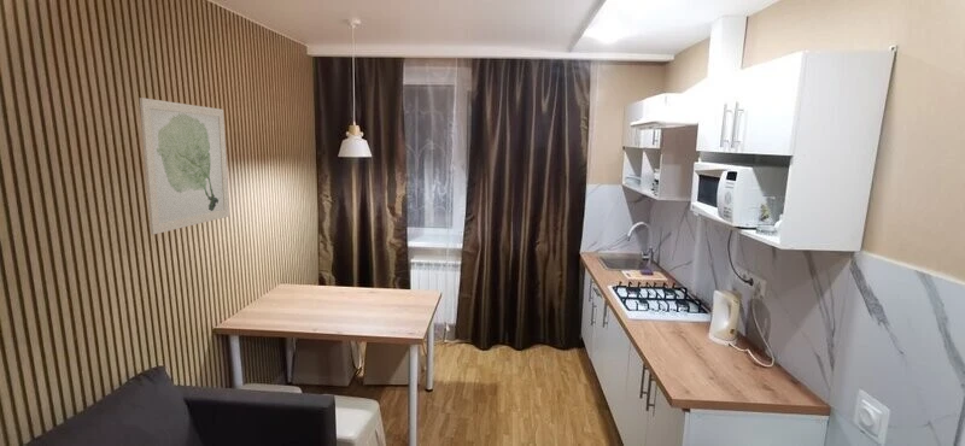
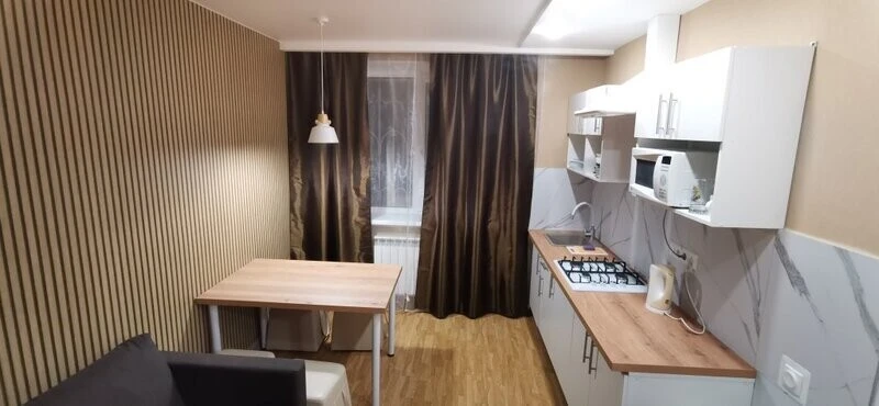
- wall art [139,96,230,235]
